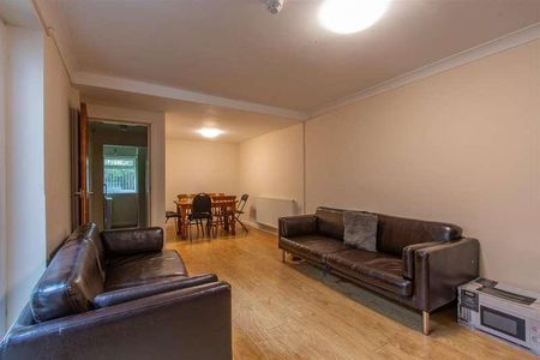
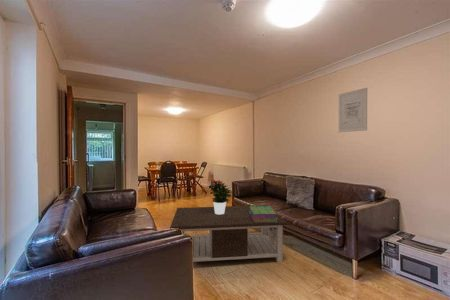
+ wall art [338,87,368,133]
+ potted flower [205,178,233,214]
+ stack of books [249,205,278,223]
+ coffee table [169,204,288,263]
